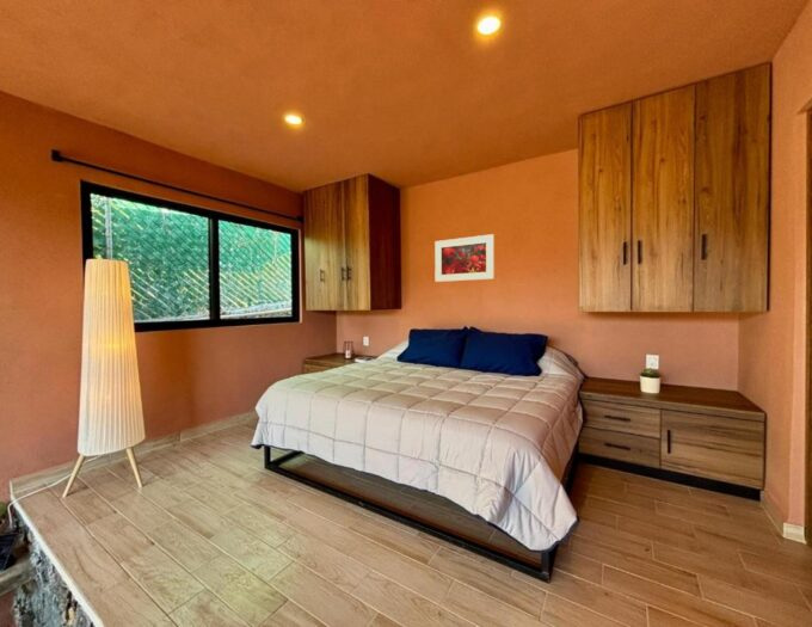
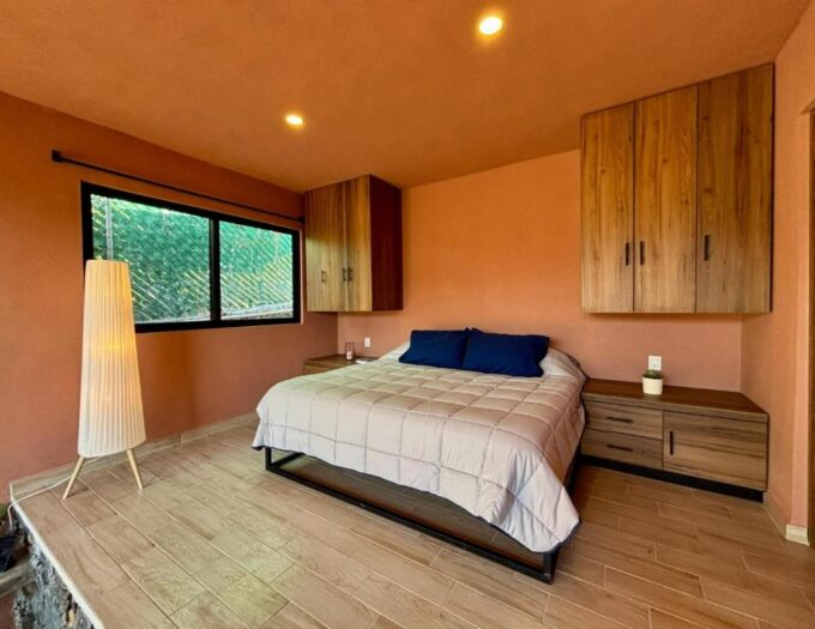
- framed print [433,233,496,283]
